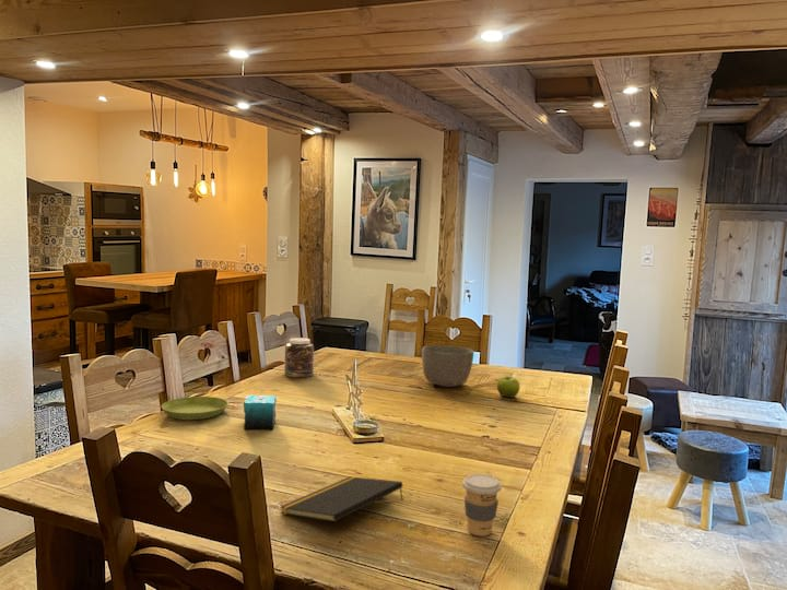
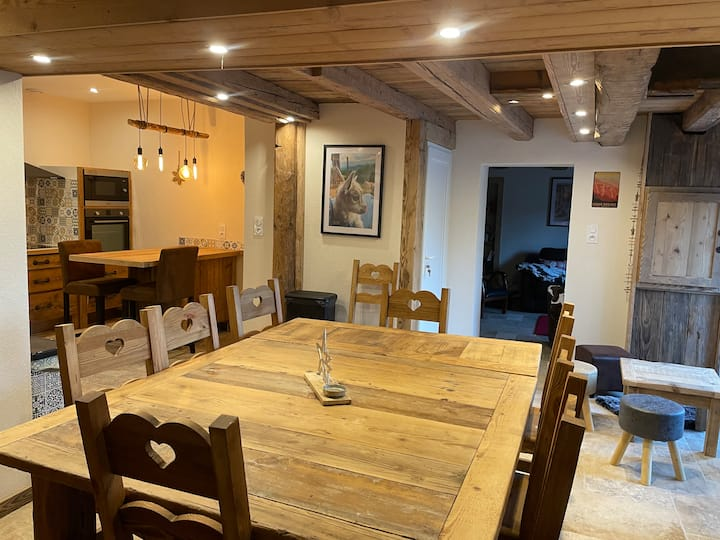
- fruit [496,375,520,399]
- jar [283,337,315,379]
- saucer [161,396,230,421]
- candle [243,394,277,432]
- bowl [421,344,474,388]
- coffee cup [461,473,503,538]
- notepad [279,475,404,523]
